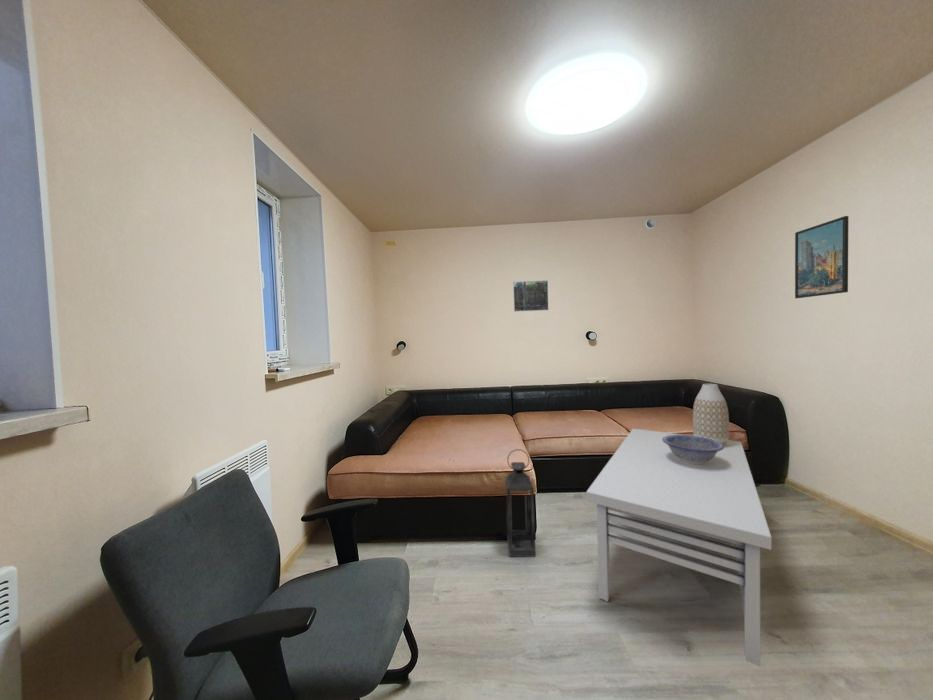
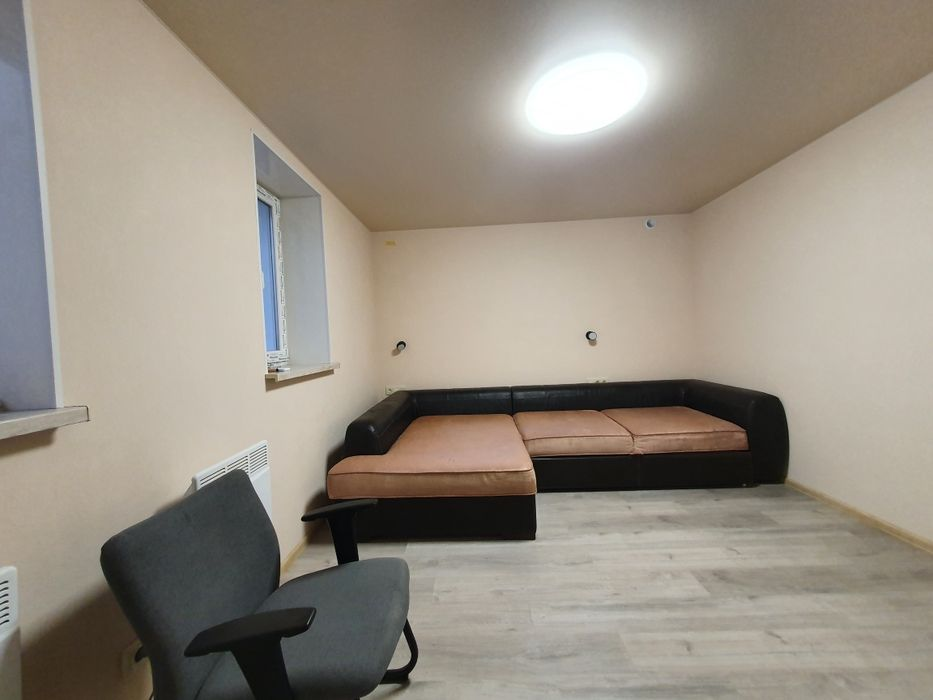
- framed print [512,279,549,313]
- decorative bowl [663,434,724,465]
- vase [692,383,730,445]
- coffee table [585,427,773,668]
- lantern [505,448,537,558]
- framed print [794,215,850,299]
